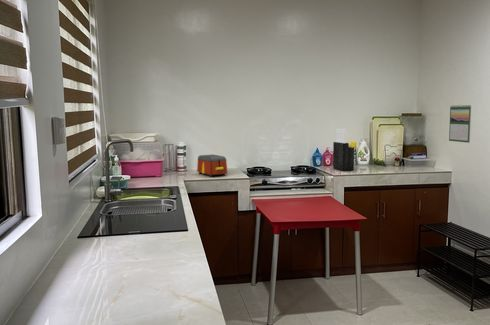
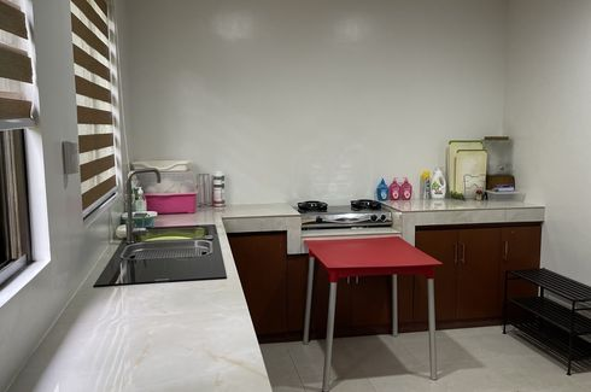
- knife block [332,128,355,172]
- calendar [448,104,472,144]
- toaster [196,153,229,178]
